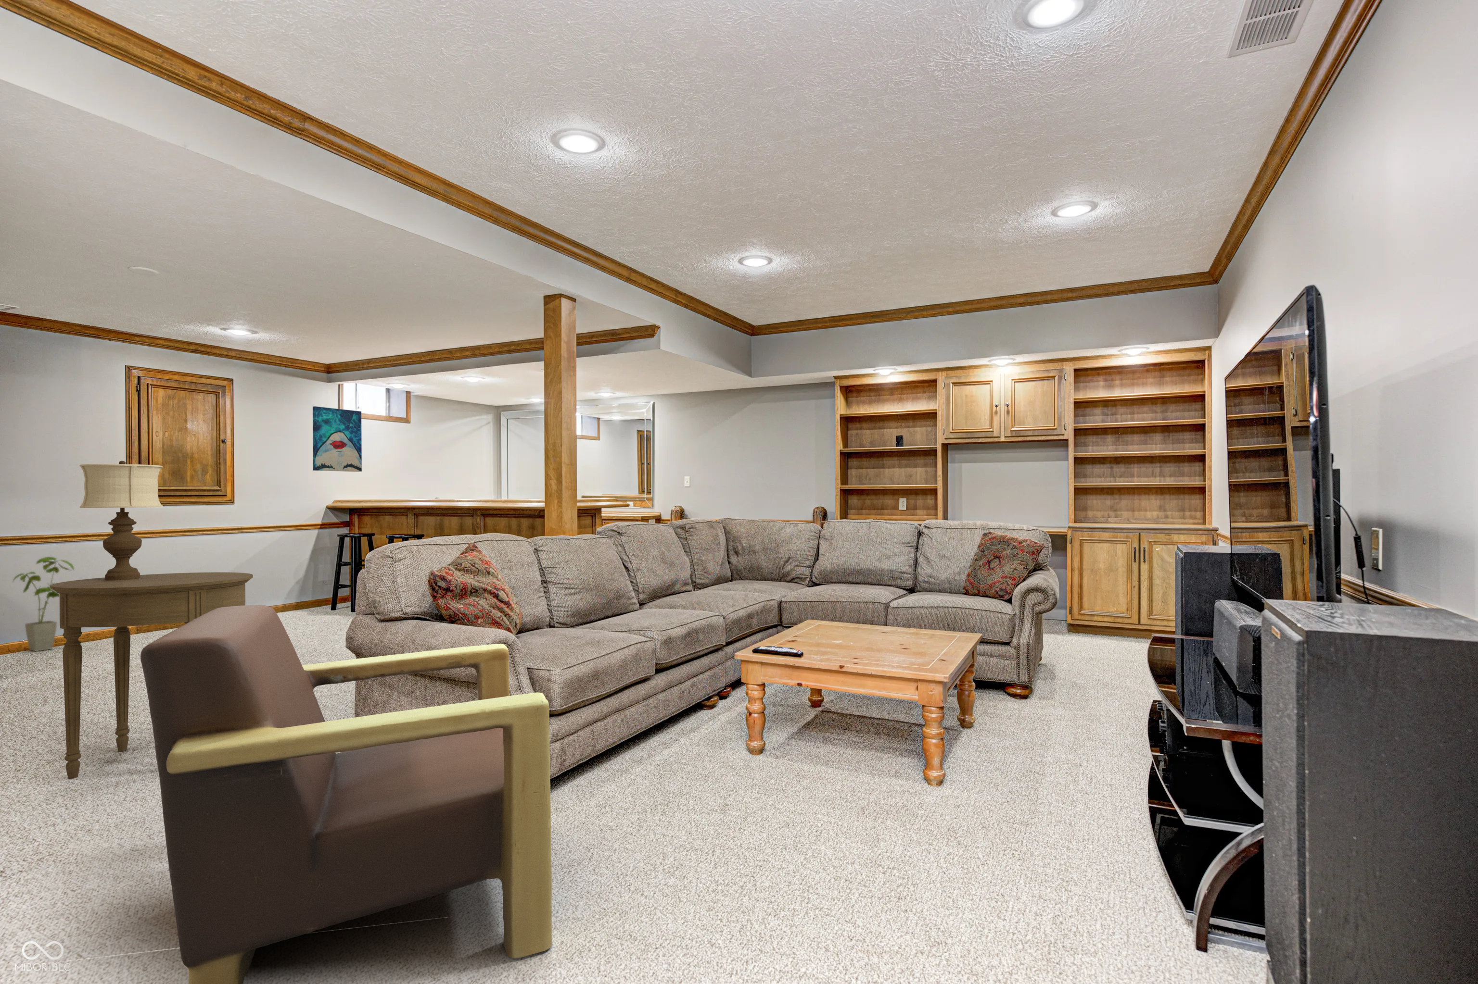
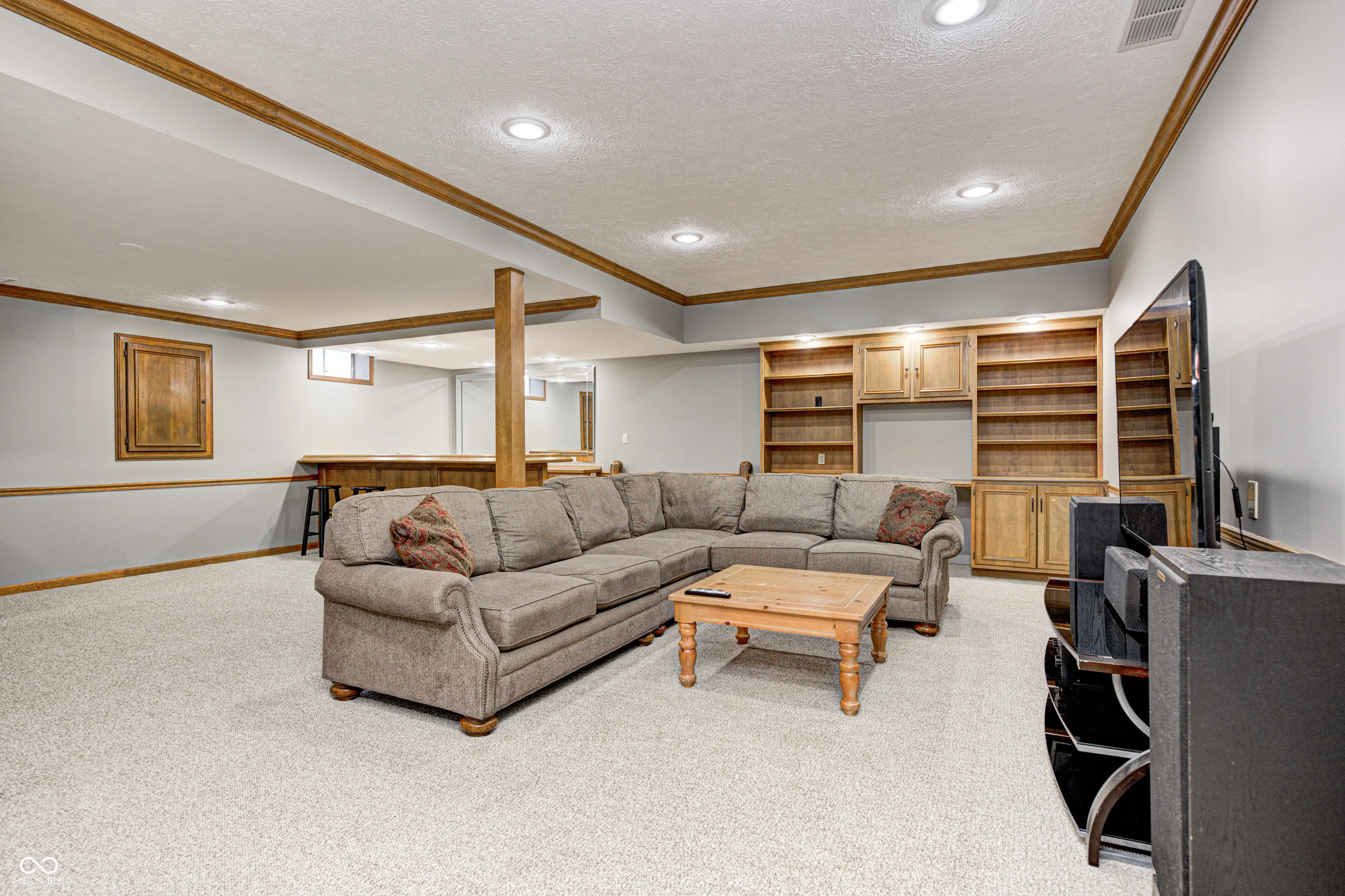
- table lamp [79,460,163,581]
- house plant [12,556,75,652]
- armchair [140,604,553,984]
- wall art [312,405,363,472]
- side table [51,571,254,780]
